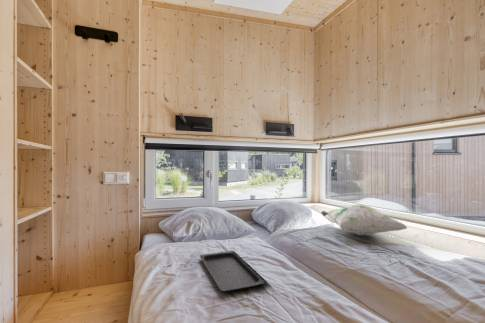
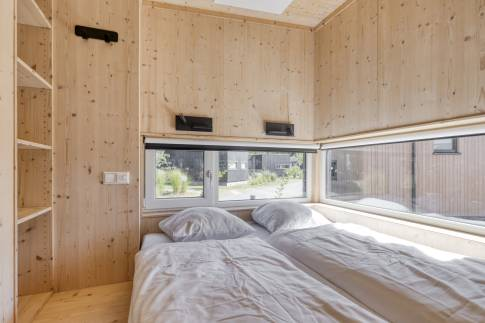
- serving tray [199,250,267,293]
- decorative pillow [320,203,409,236]
